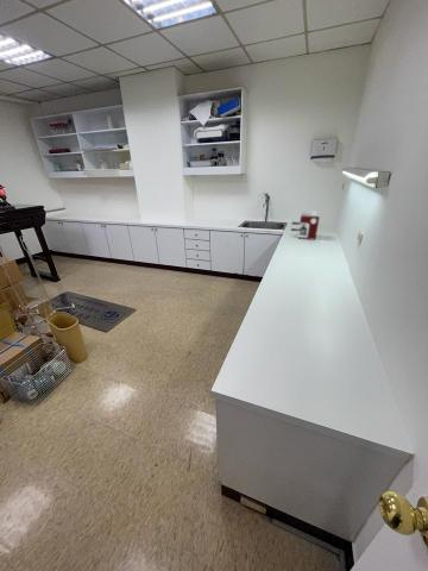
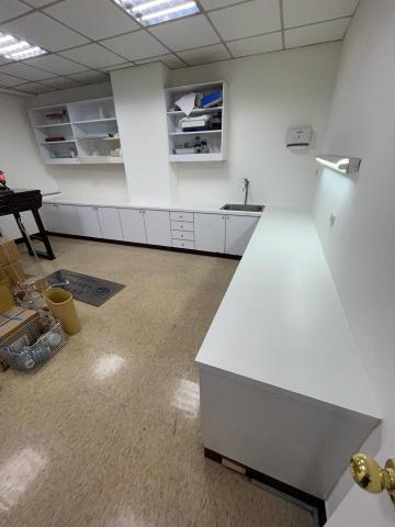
- coffee maker [290,209,321,240]
